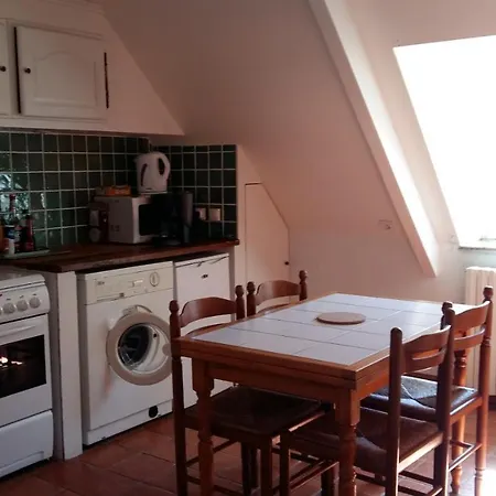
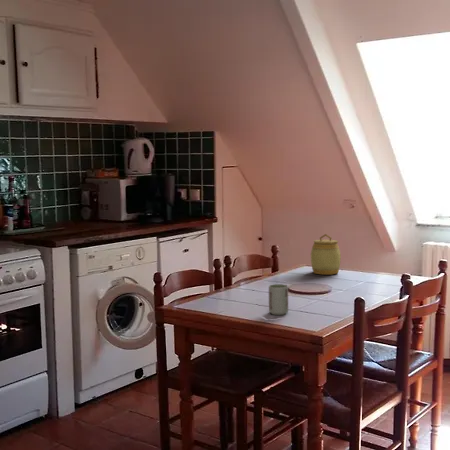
+ jar [310,233,342,275]
+ cup [268,283,289,316]
